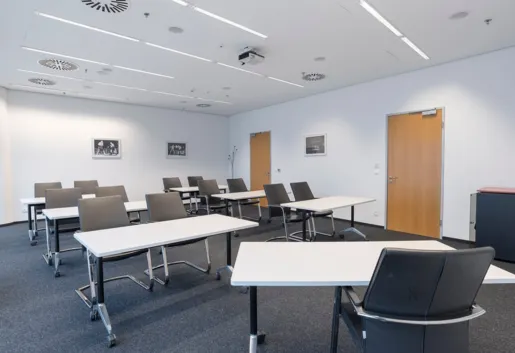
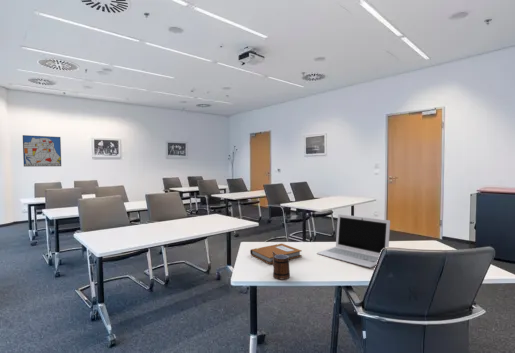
+ wall art [22,134,62,168]
+ laptop [316,213,391,269]
+ notebook [249,243,303,265]
+ mug [272,251,291,280]
